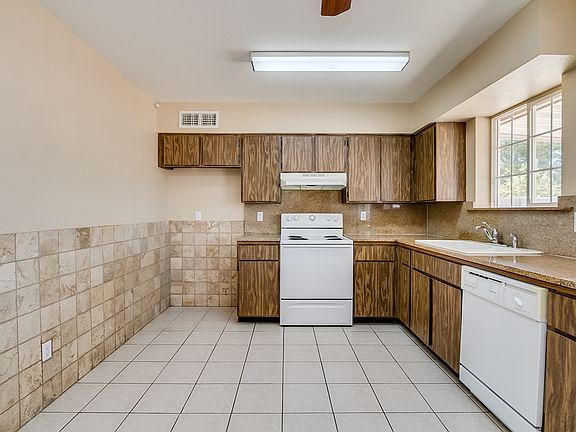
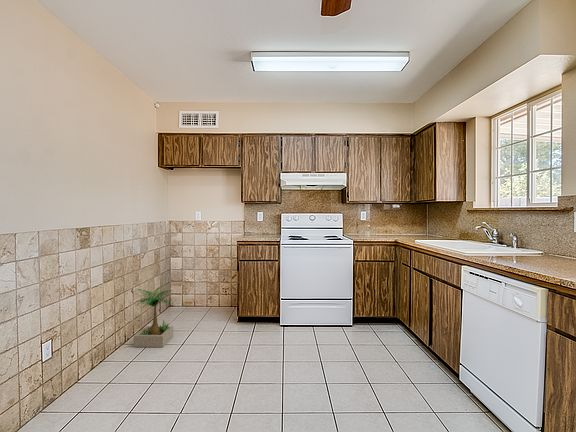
+ potted plant [133,284,174,348]
